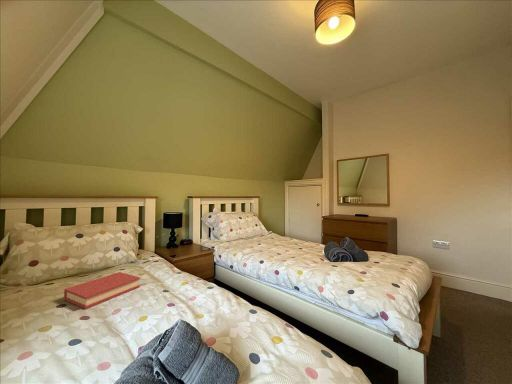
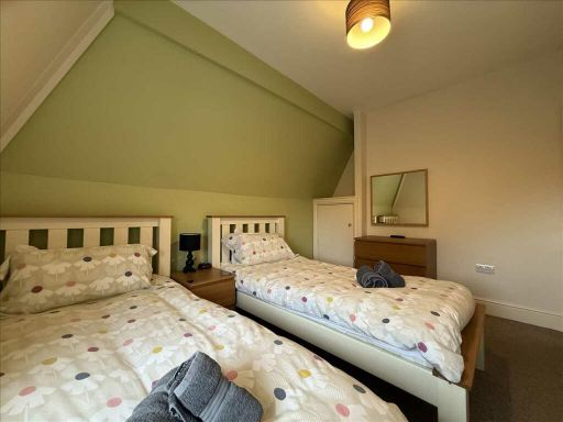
- hardback book [63,271,141,310]
